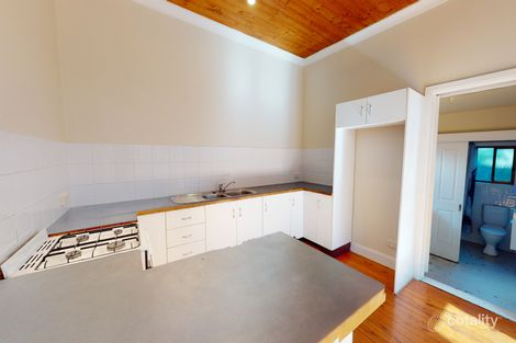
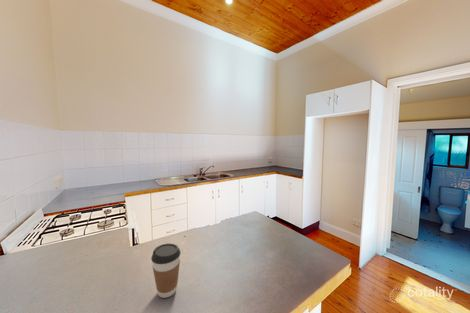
+ coffee cup [150,243,182,299]
